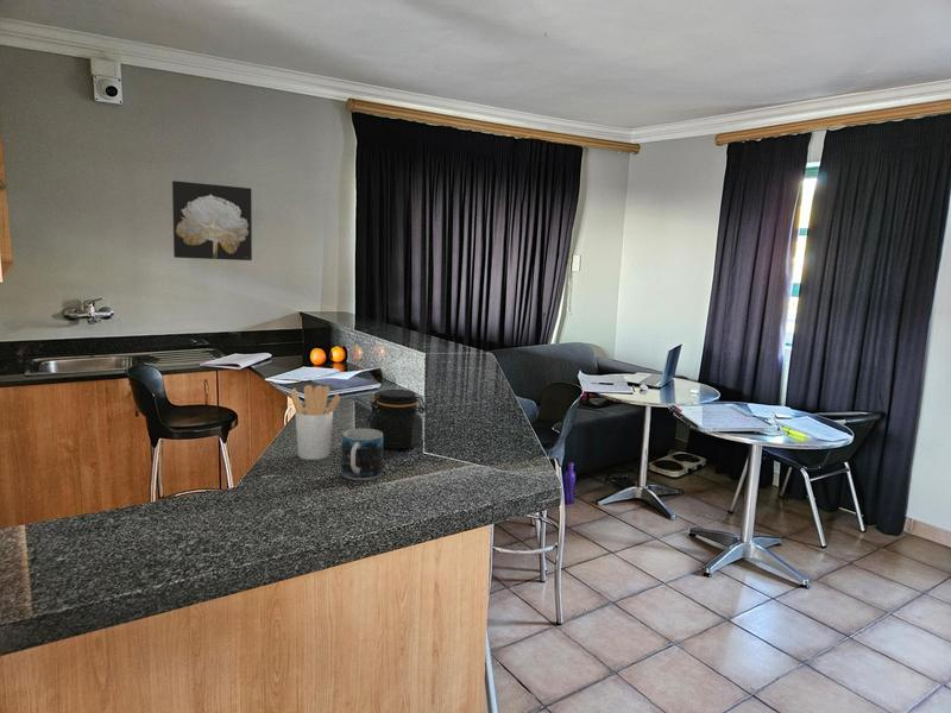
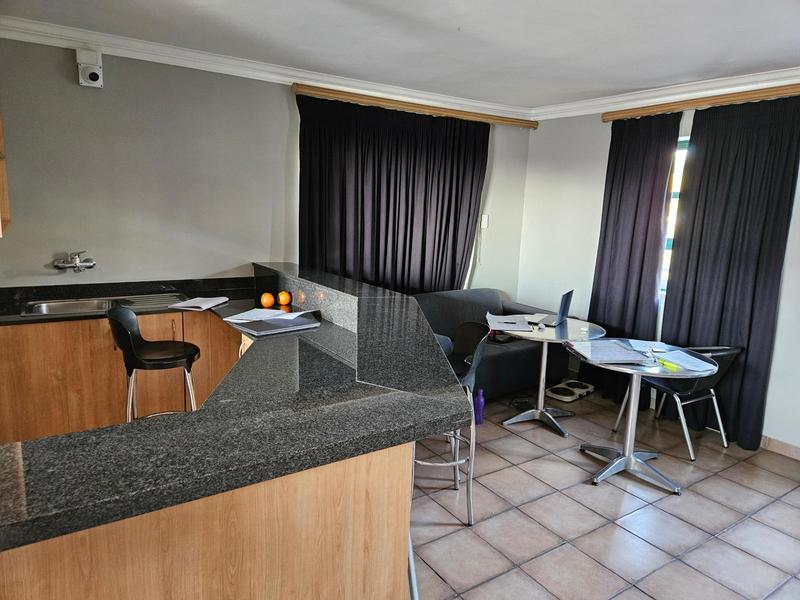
- utensil holder [290,384,341,461]
- wall art [171,179,253,261]
- mug [340,428,384,481]
- jar [367,389,428,449]
